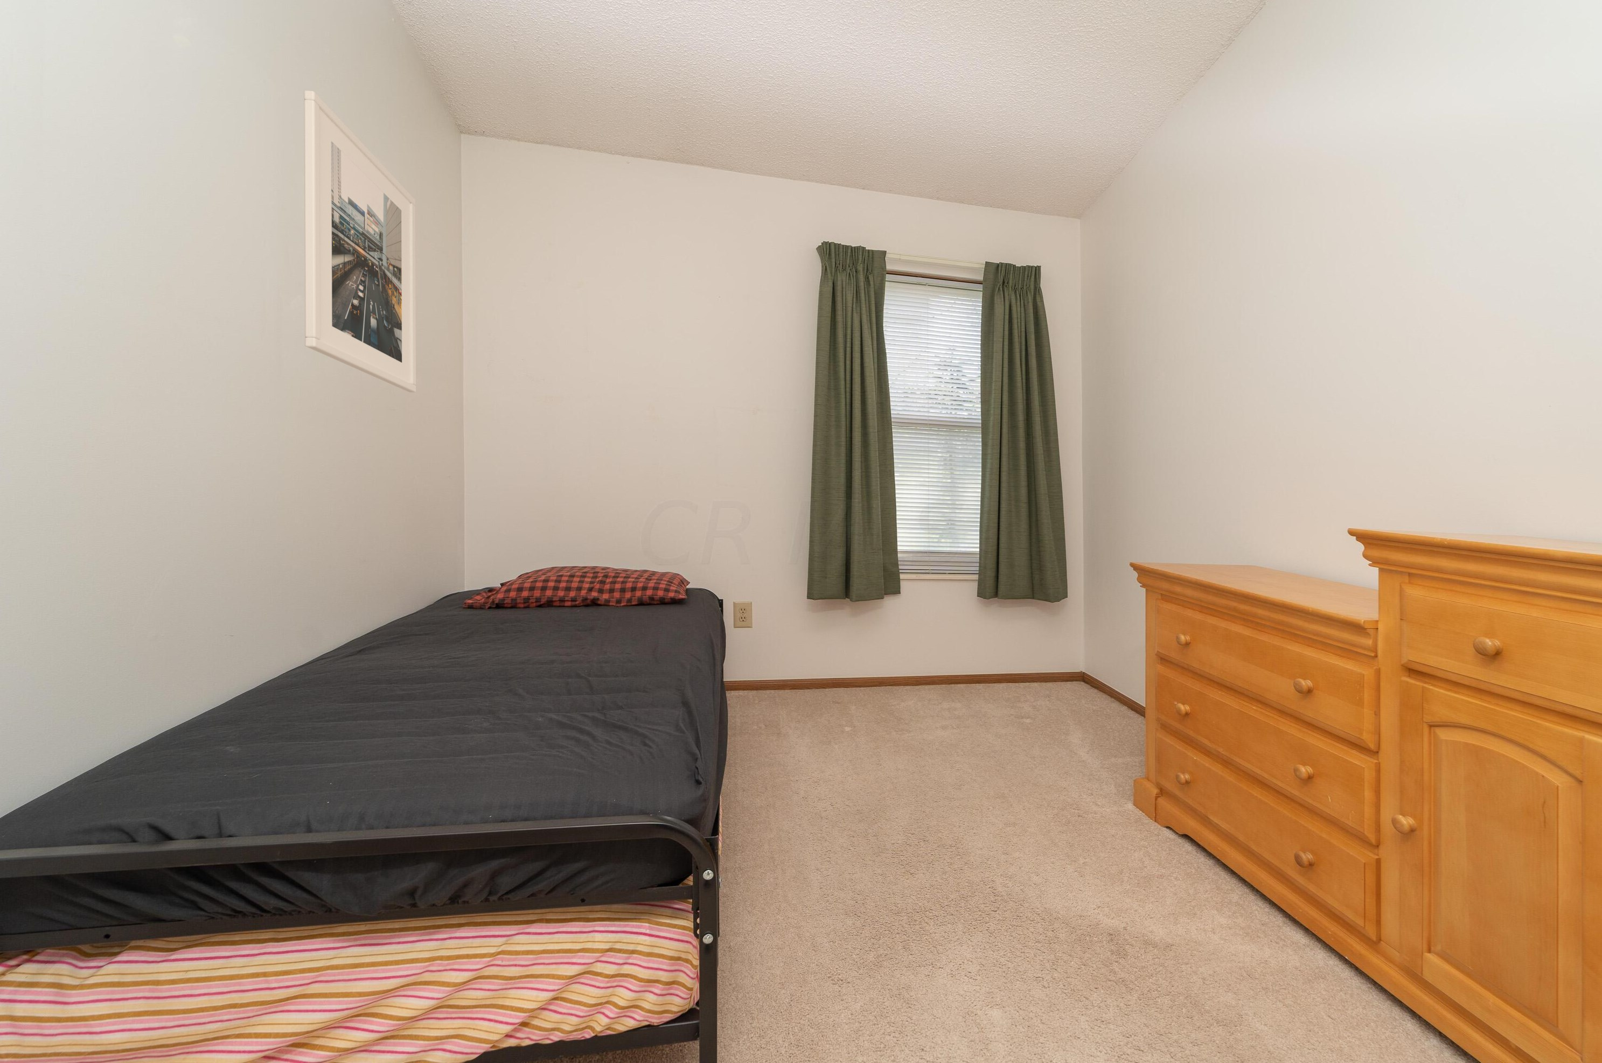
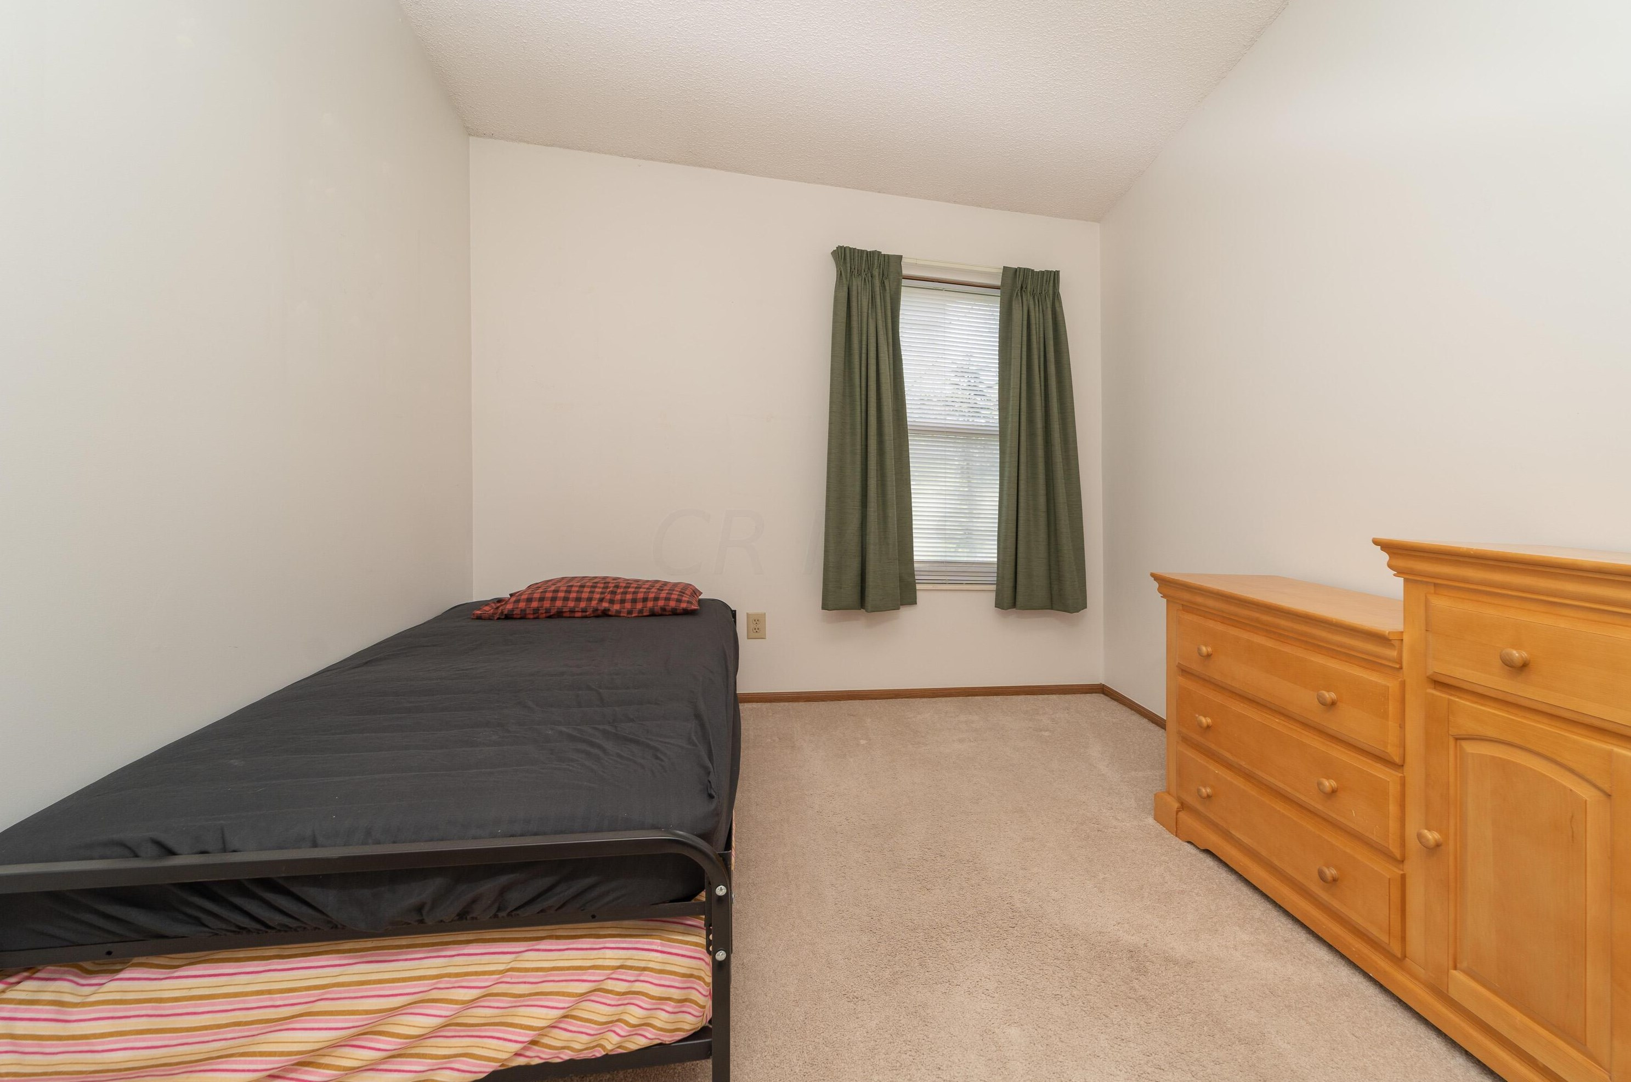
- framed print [304,90,417,393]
